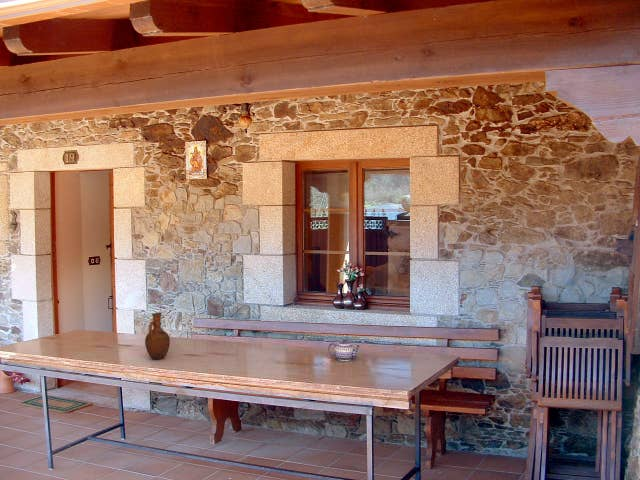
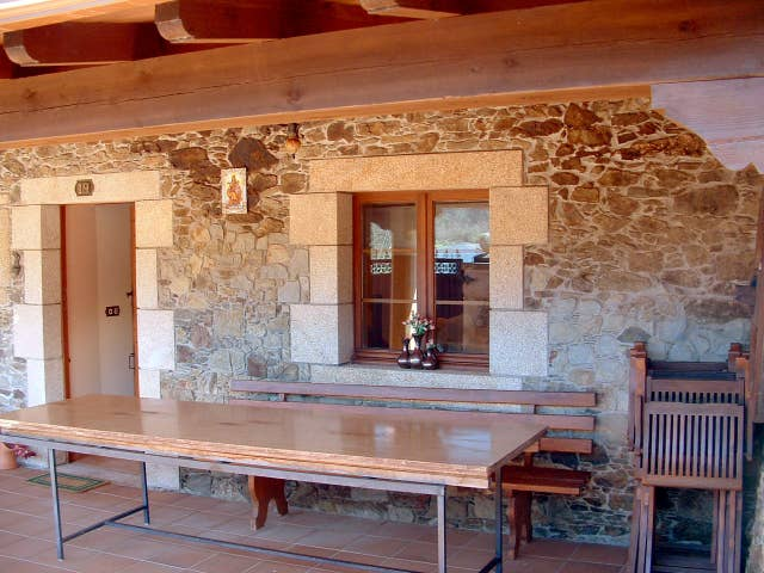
- teapot [327,339,361,362]
- pitcher [144,312,171,361]
